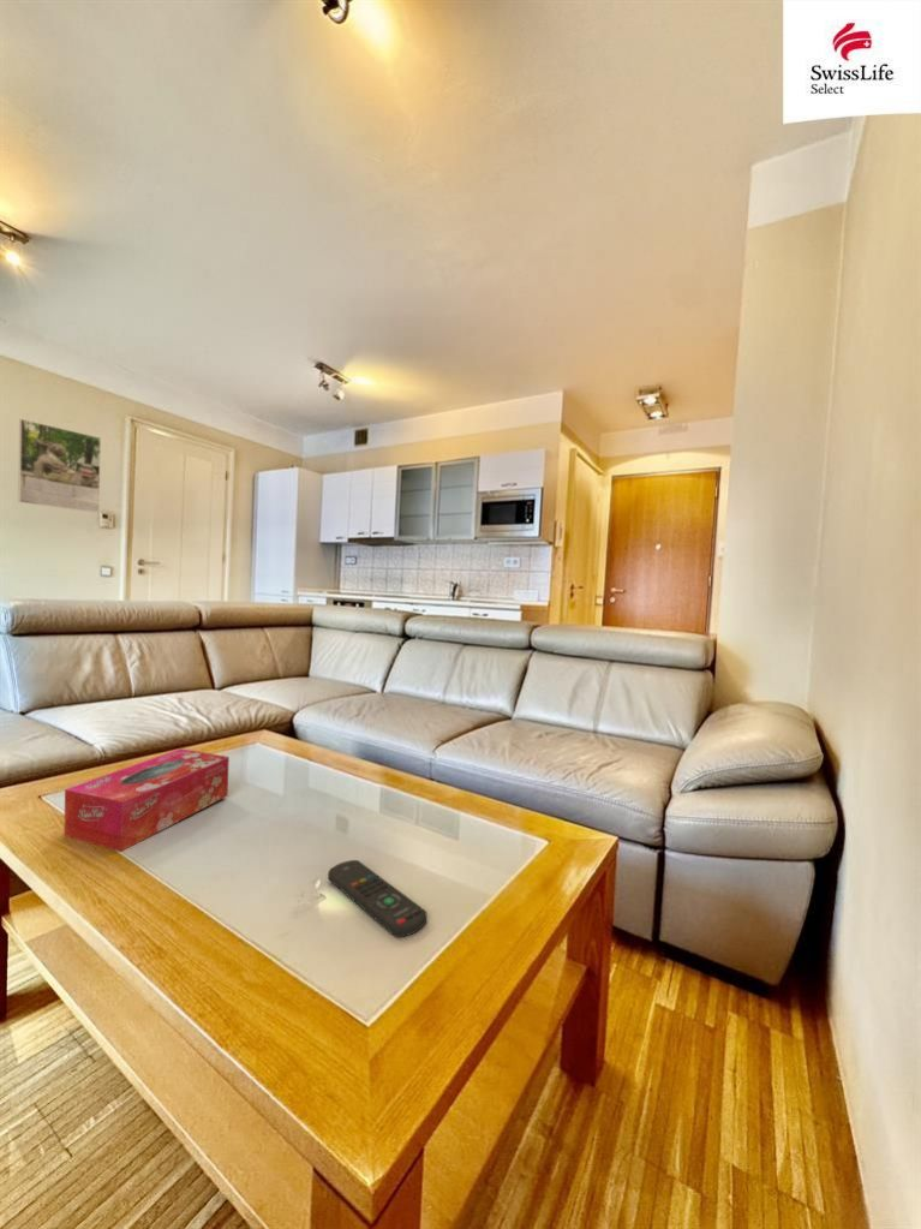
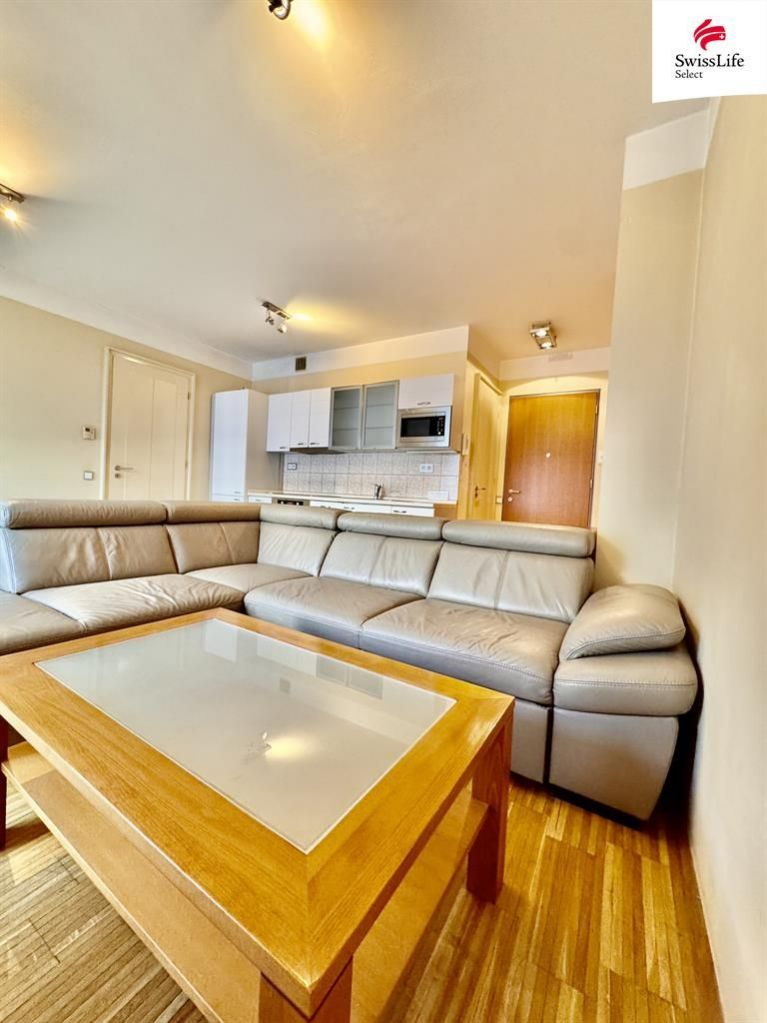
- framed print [17,418,102,514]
- remote control [327,859,427,938]
- tissue box [62,747,231,853]
